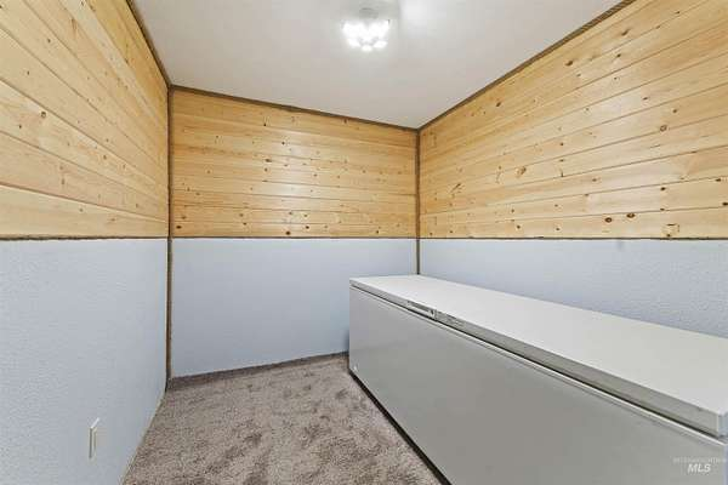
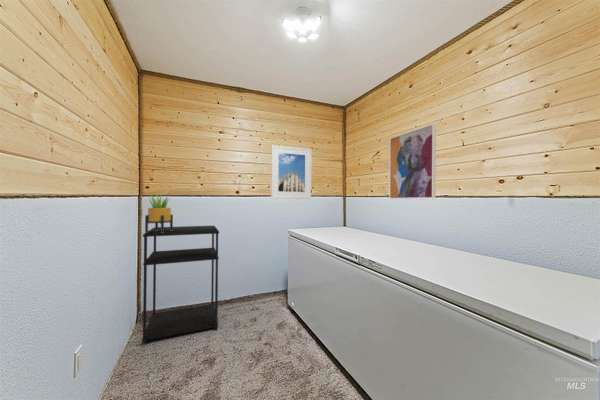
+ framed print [270,144,312,200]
+ shelving unit [141,225,220,345]
+ potted plant [144,190,174,233]
+ wall art [388,123,437,200]
